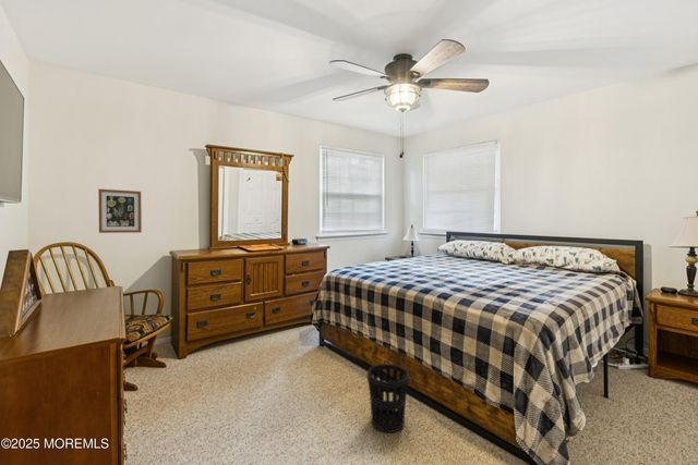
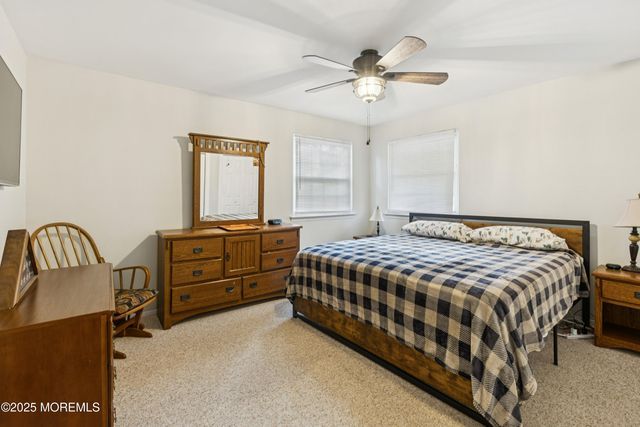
- wastebasket [366,363,410,433]
- wall art [97,188,143,234]
